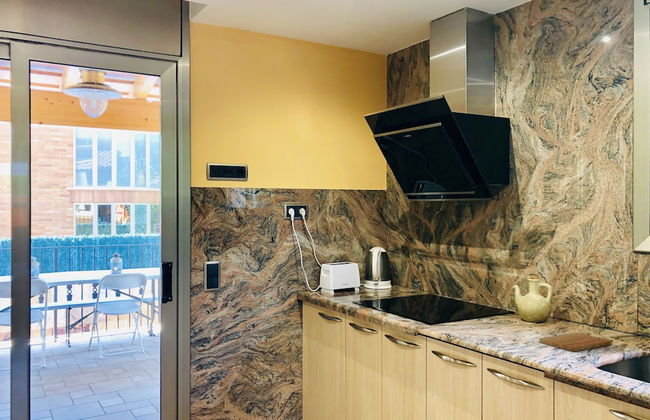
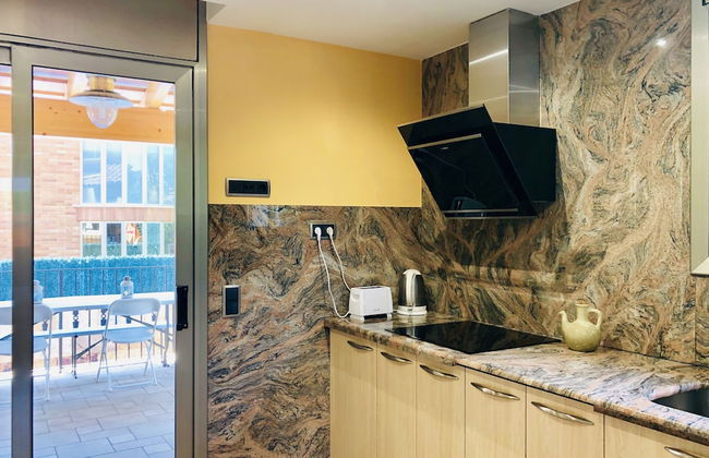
- cutting board [539,332,613,352]
